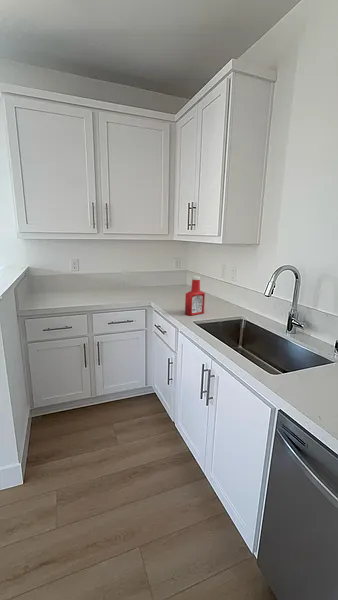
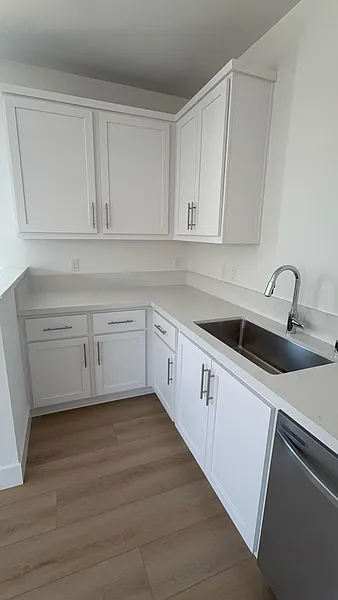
- soap bottle [184,275,206,316]
